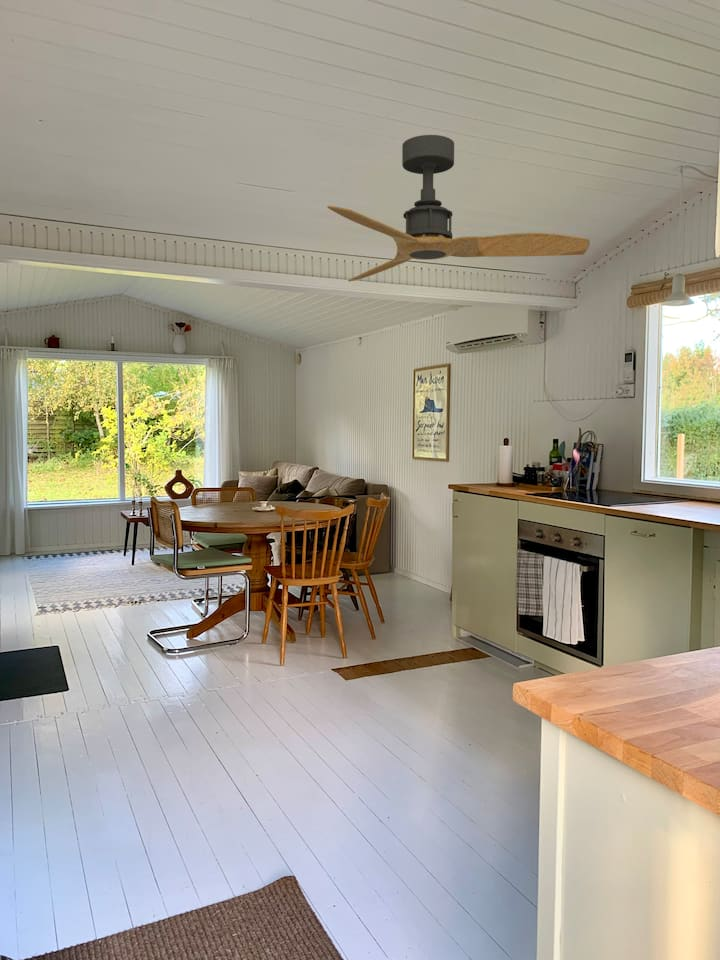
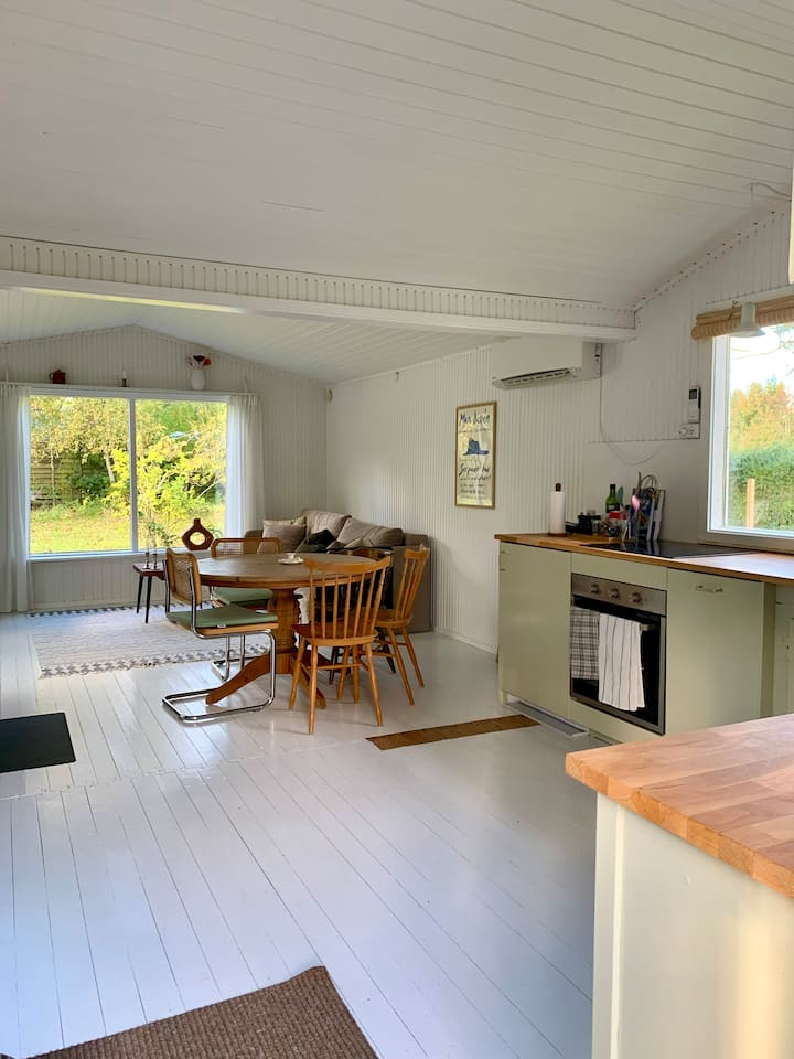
- ceiling fan [326,134,591,283]
